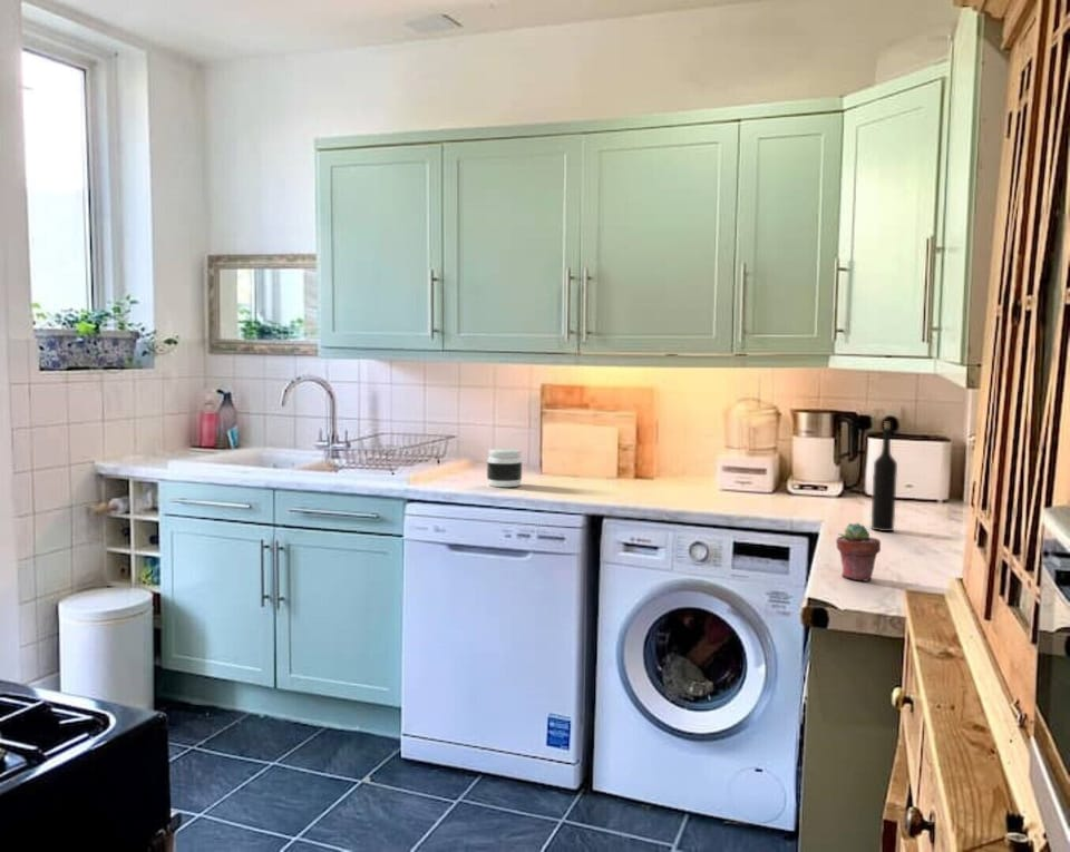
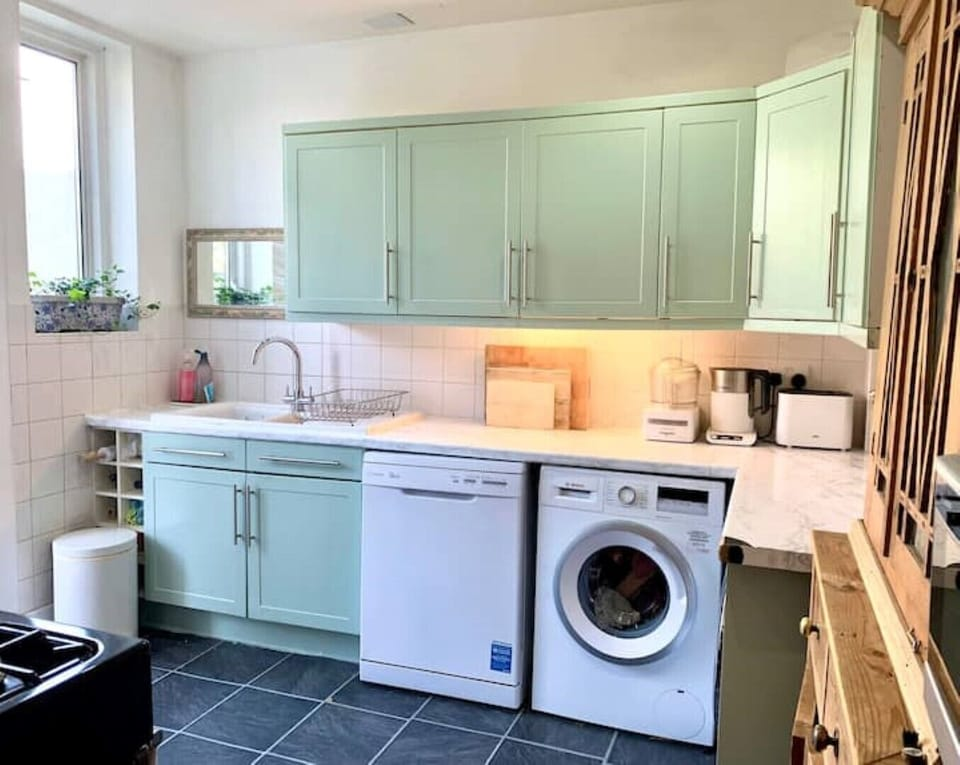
- potted succulent [835,521,882,582]
- jar [486,447,523,488]
- wine bottle [870,420,898,532]
